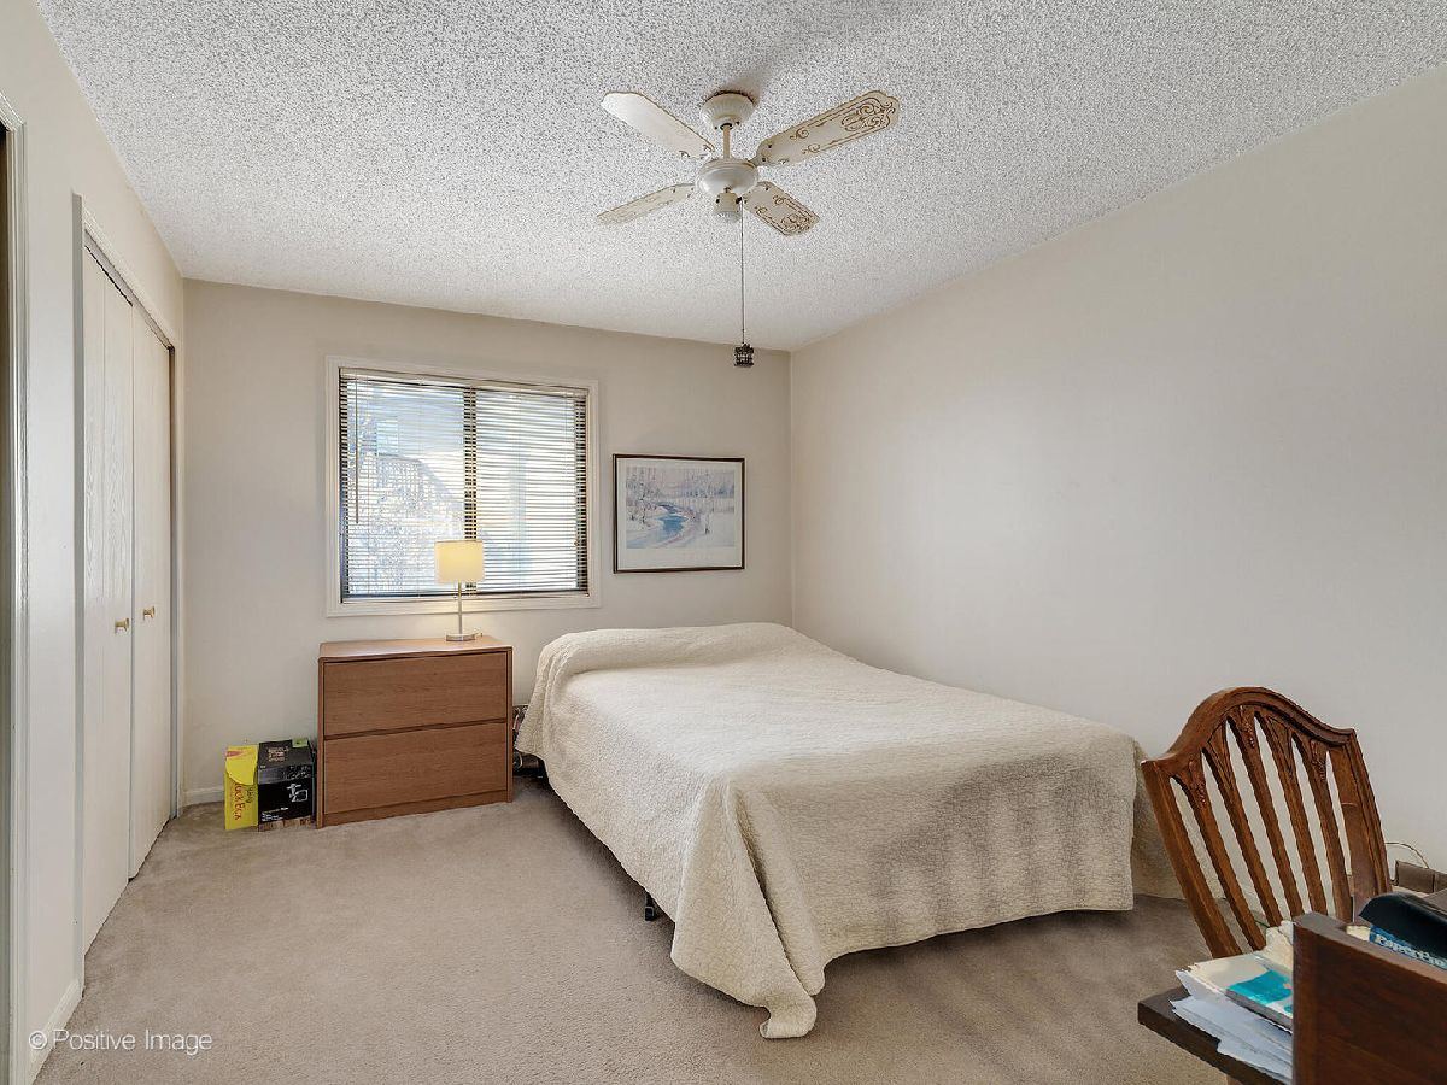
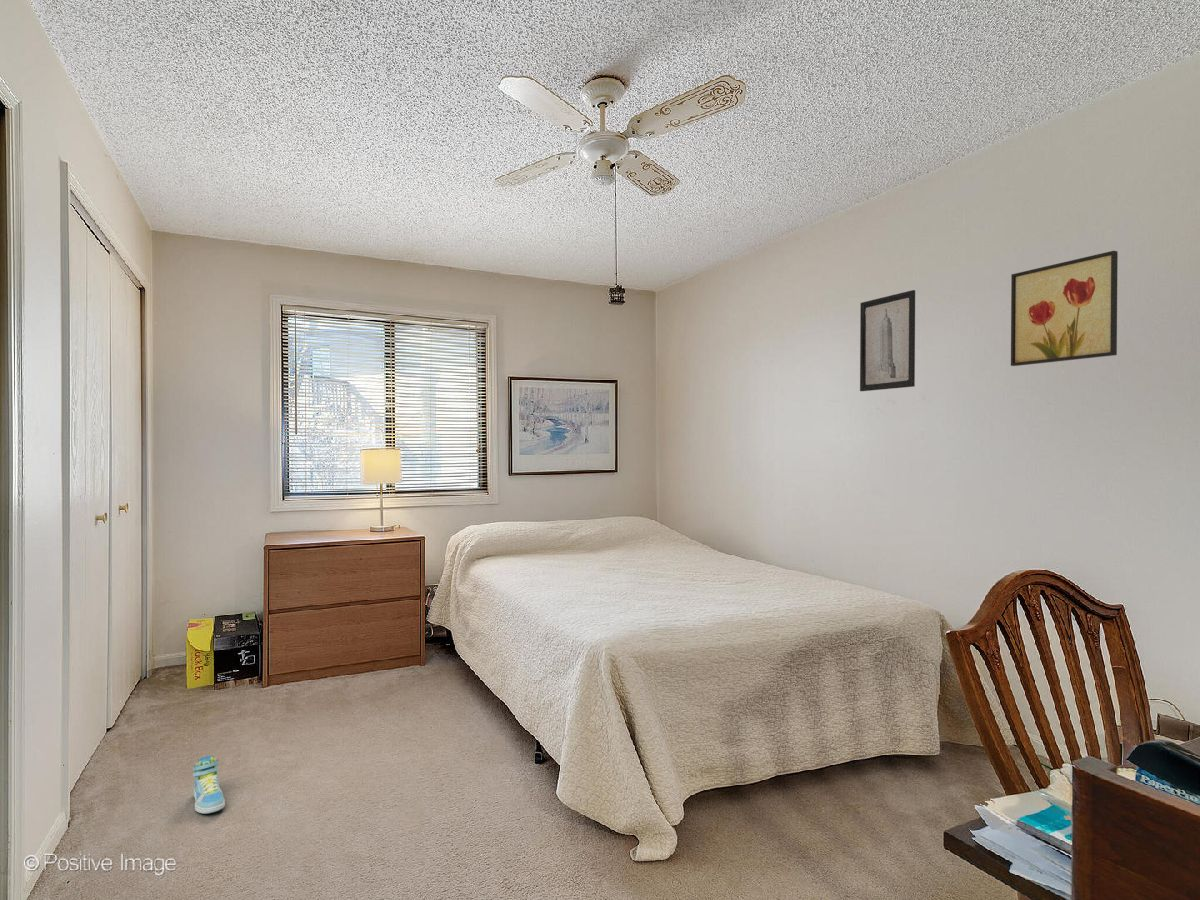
+ wall art [1010,250,1119,367]
+ wall art [859,289,916,392]
+ sneaker [192,755,226,815]
